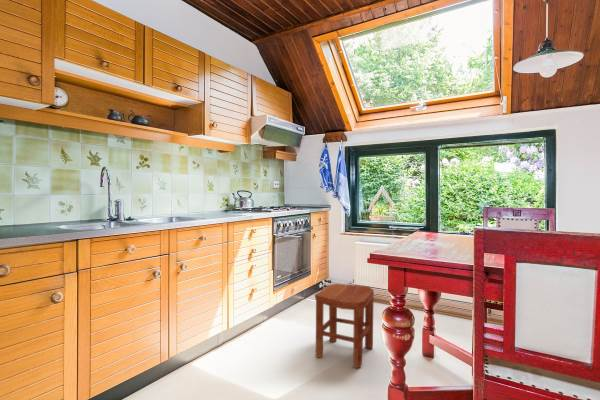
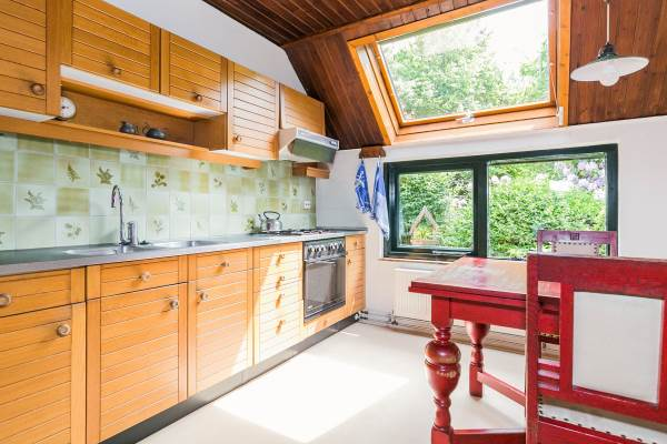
- stool [314,283,375,369]
